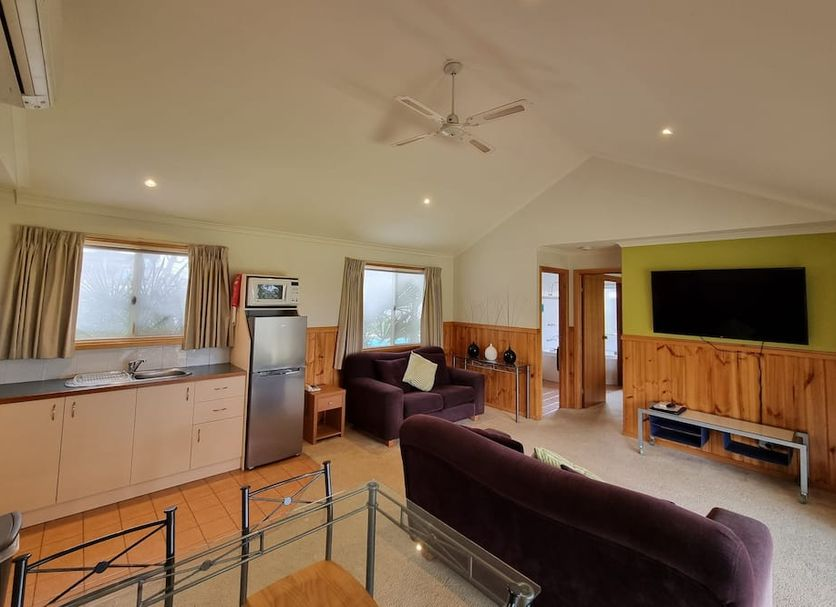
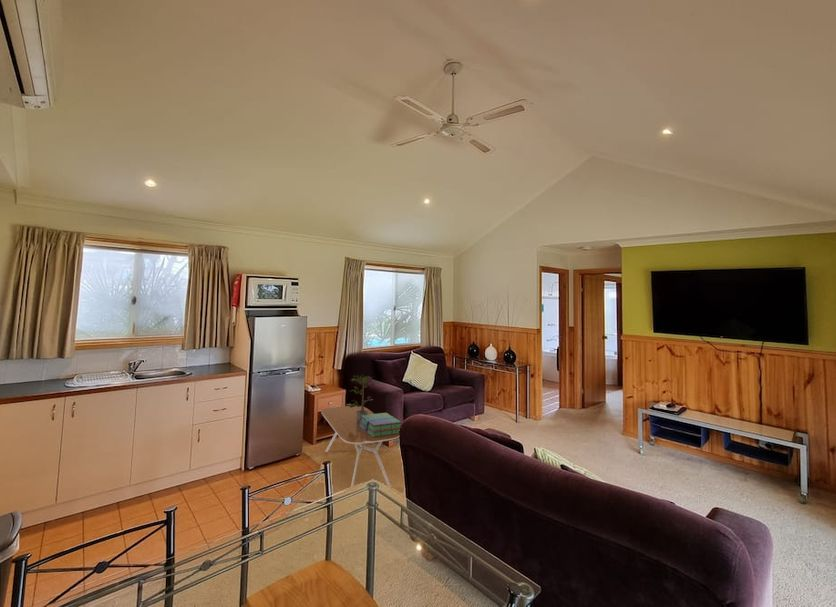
+ coffee table [320,405,400,488]
+ stack of books [359,412,403,437]
+ potted plant [345,374,374,422]
